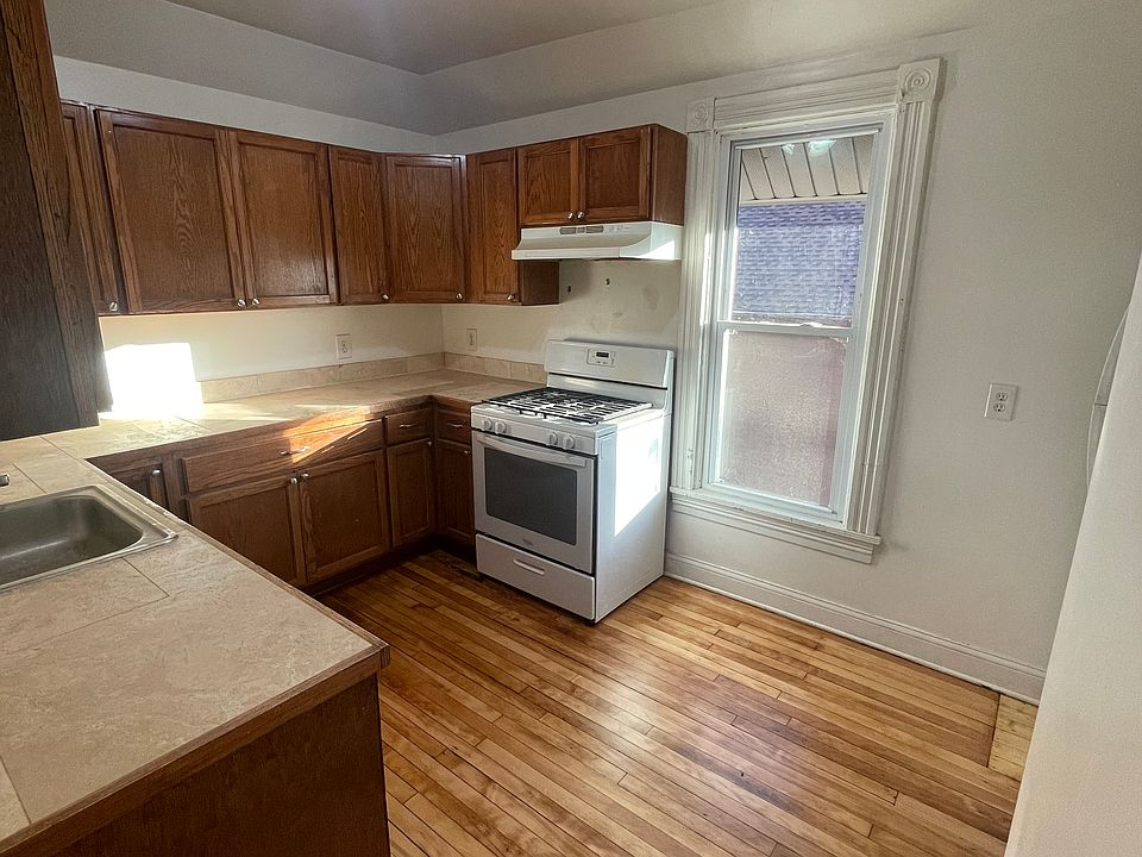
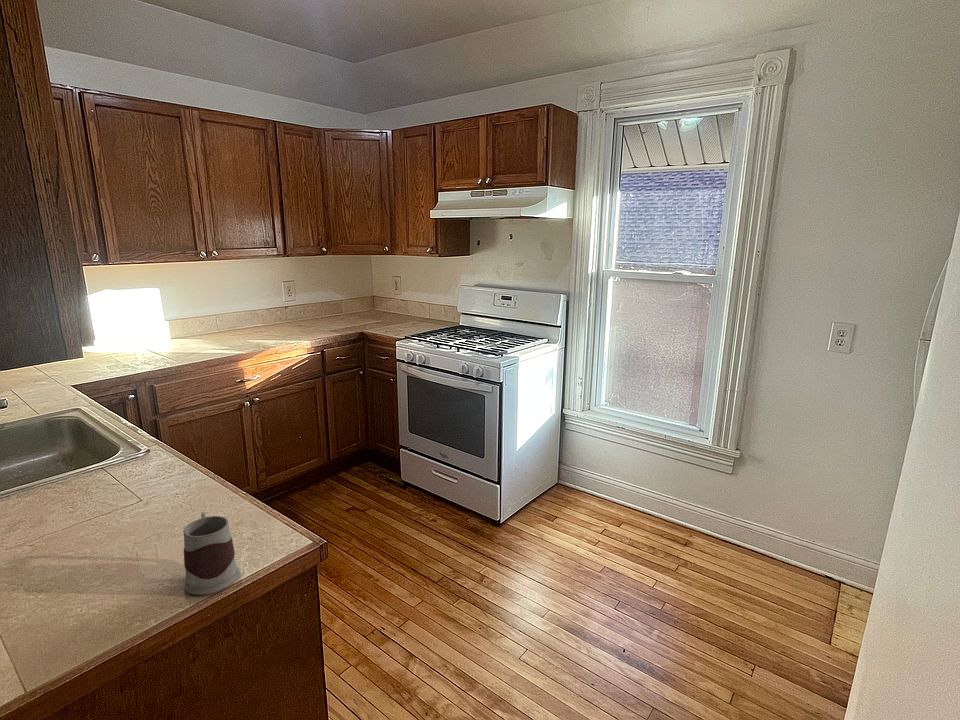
+ mug [182,511,241,596]
